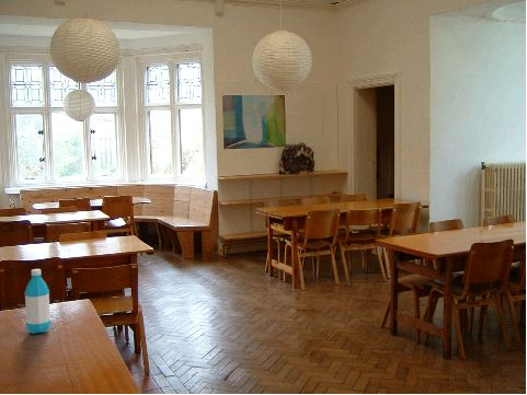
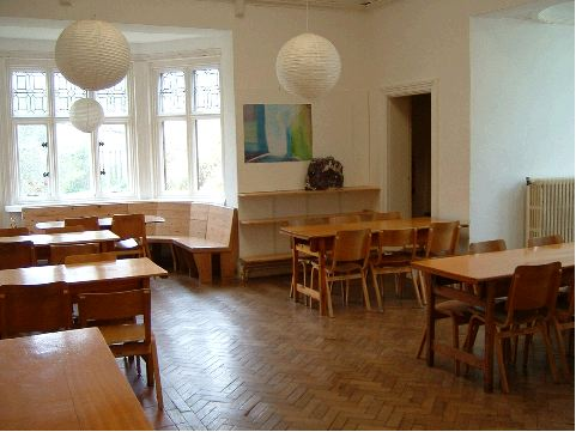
- water bottle [23,268,51,335]
